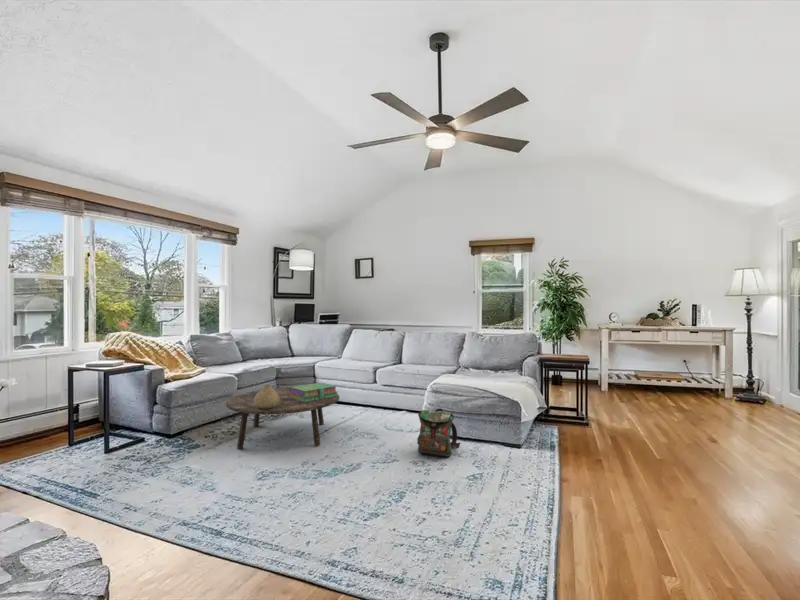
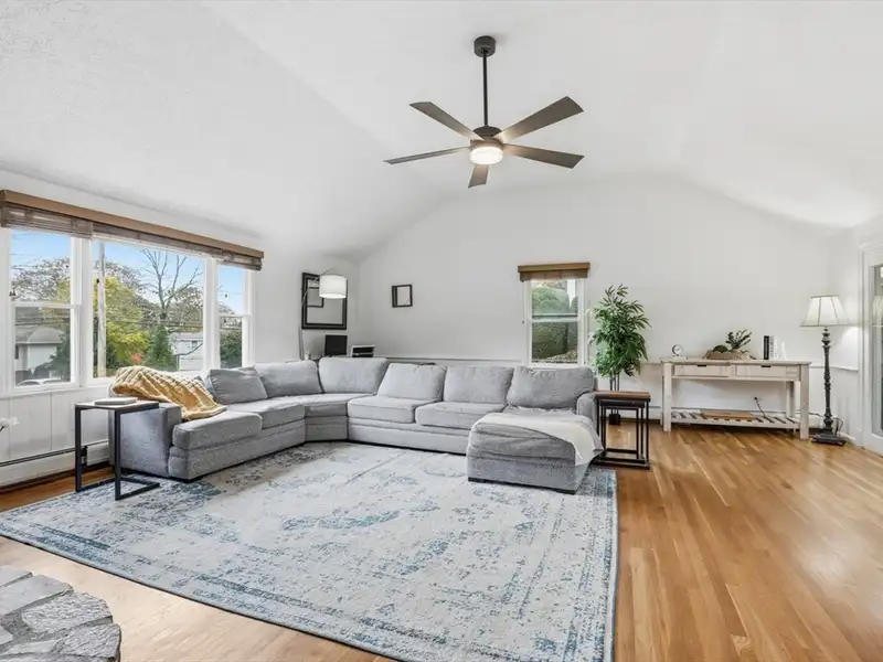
- vase [254,384,279,409]
- backpack [416,408,461,457]
- coffee table [225,387,340,450]
- stack of books [288,382,338,402]
